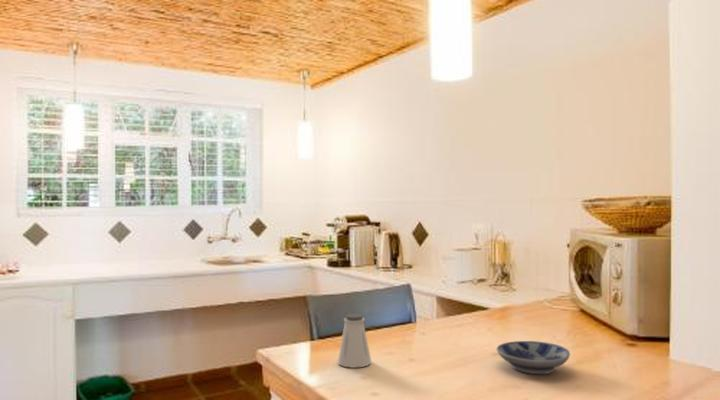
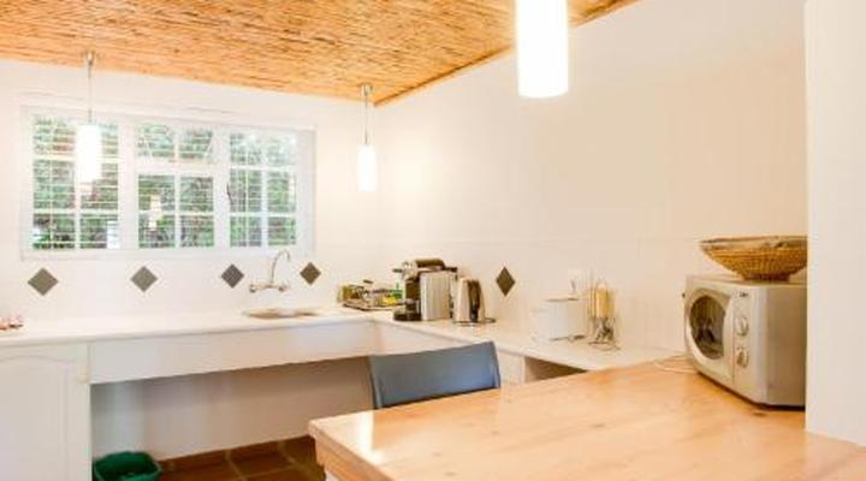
- saltshaker [337,313,372,369]
- bowl [495,340,571,375]
